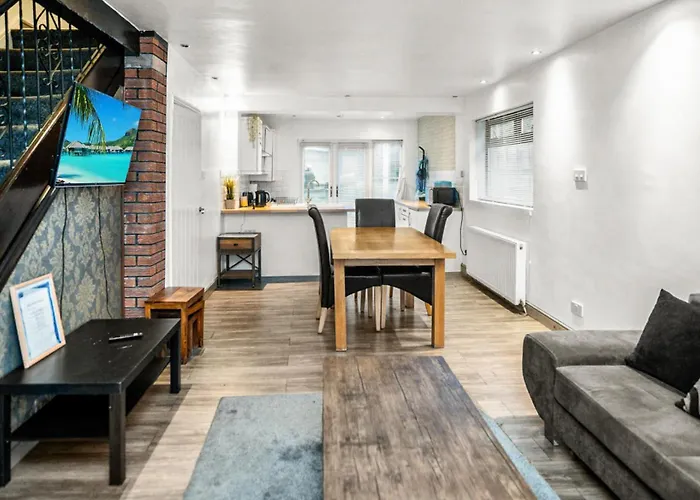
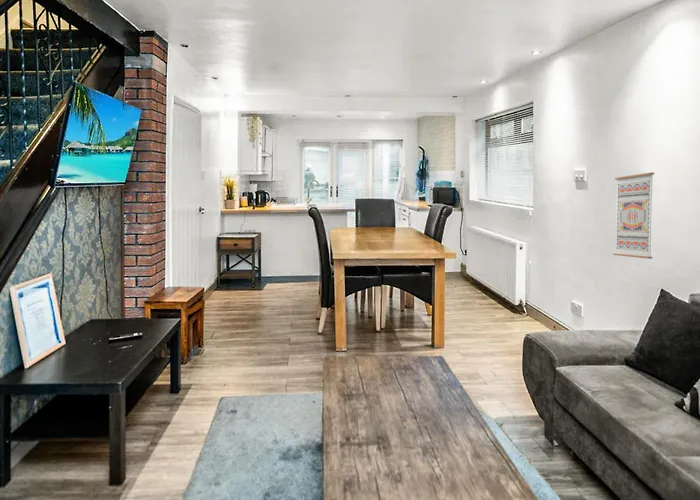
+ wall art [612,172,655,260]
